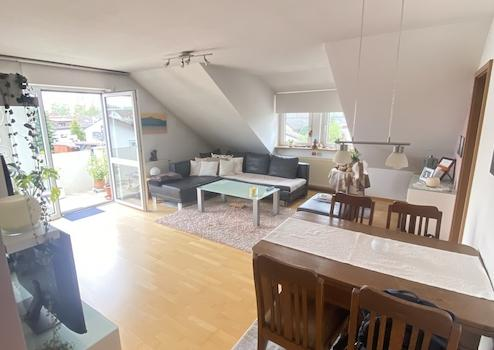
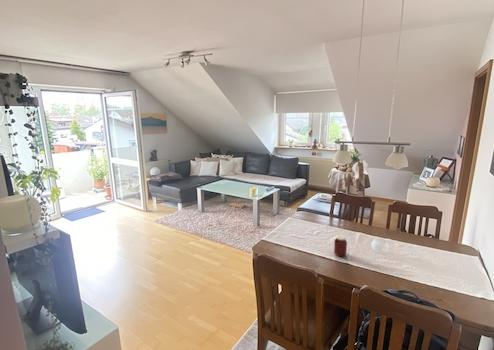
+ jar [327,234,348,257]
